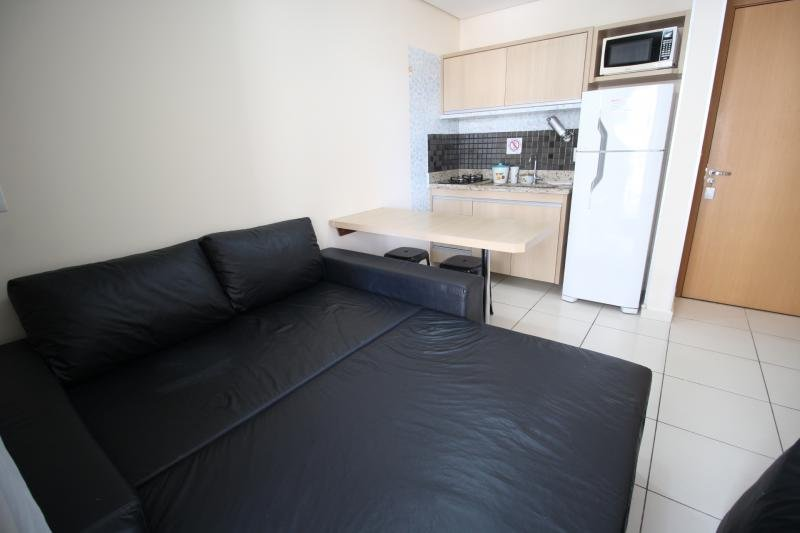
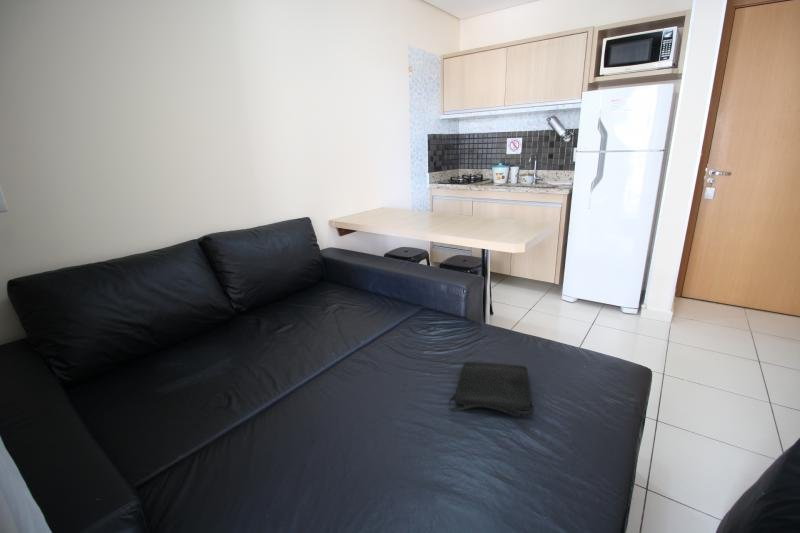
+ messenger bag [448,361,535,418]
